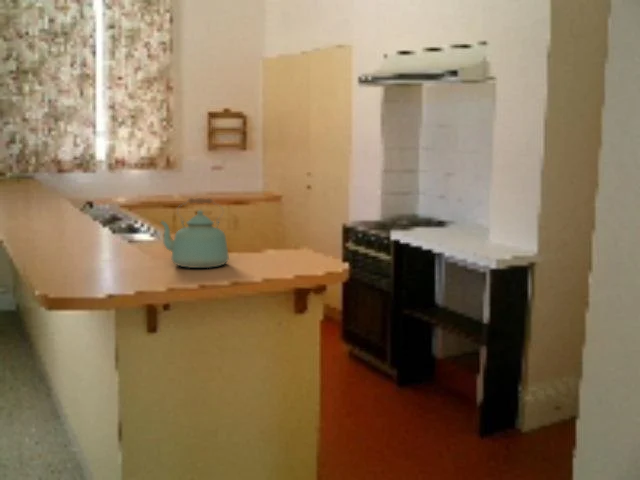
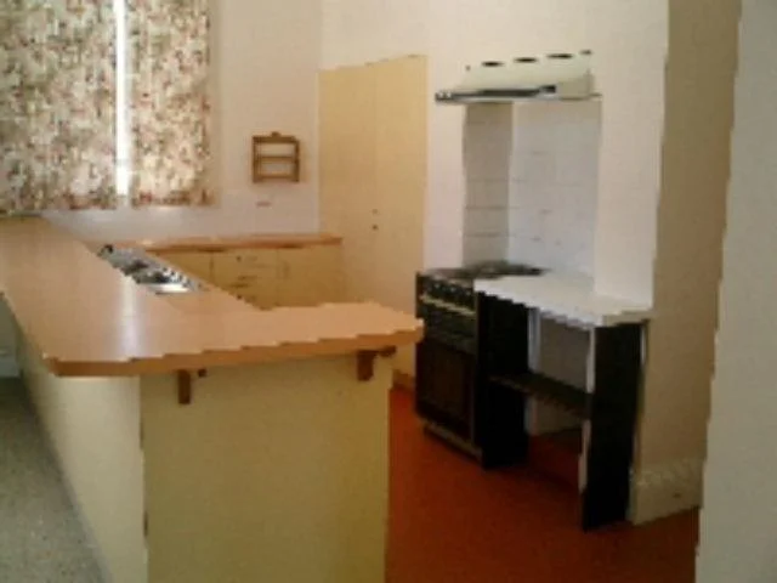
- kettle [159,197,230,269]
